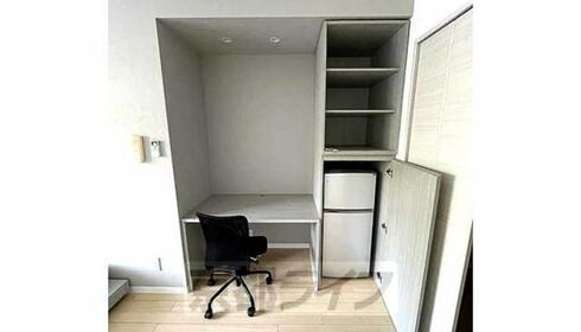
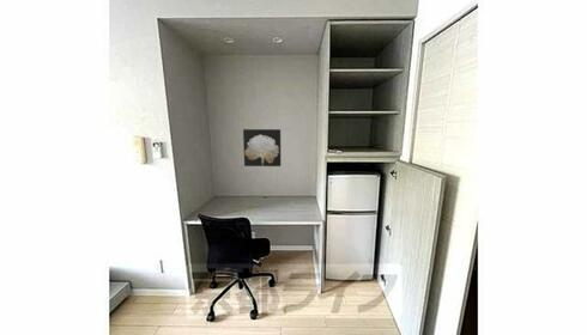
+ wall art [242,128,282,168]
